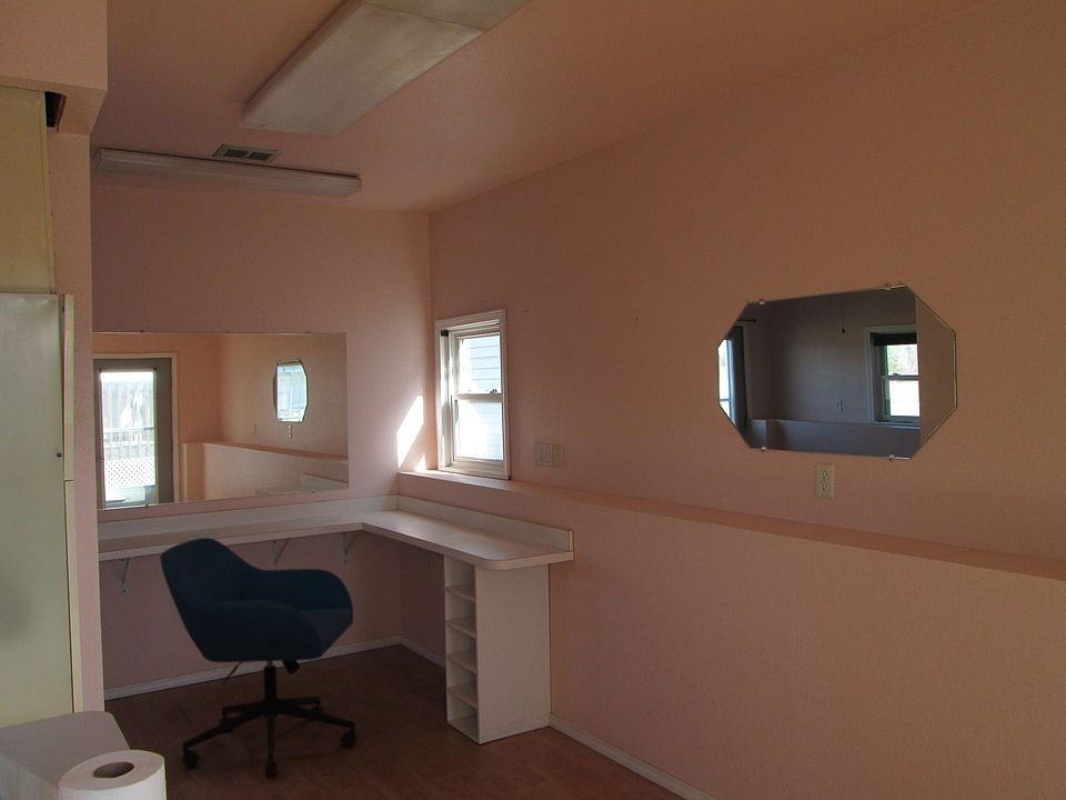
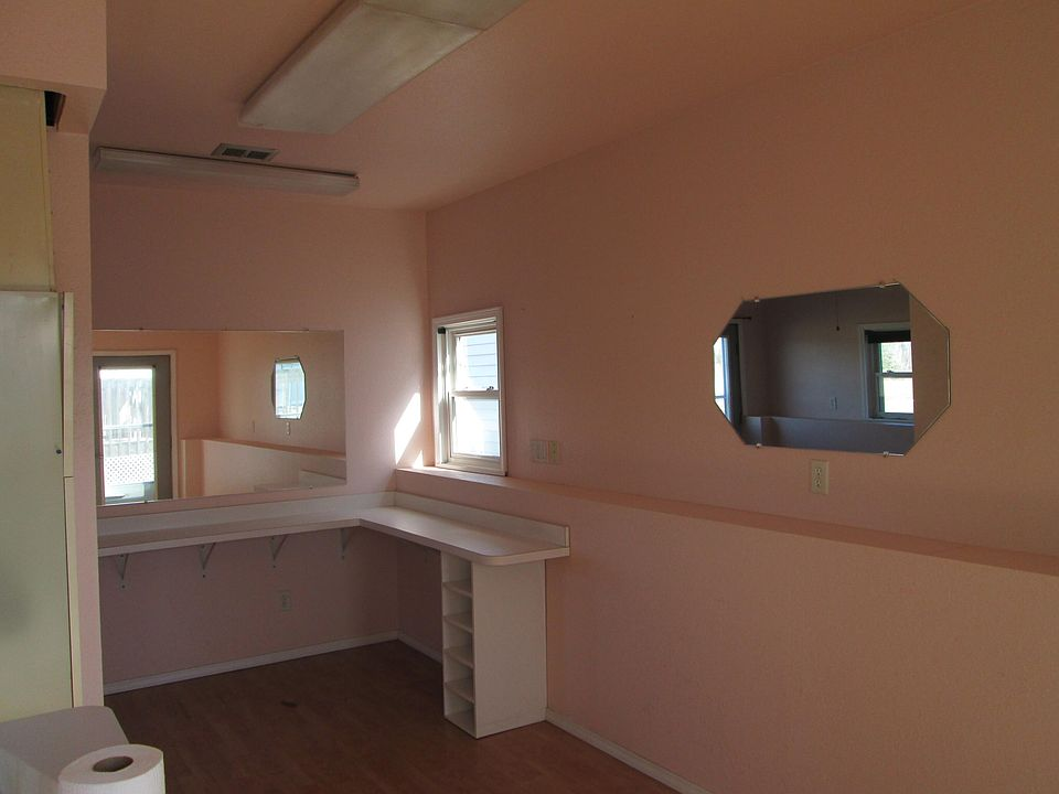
- office chair [159,537,359,780]
